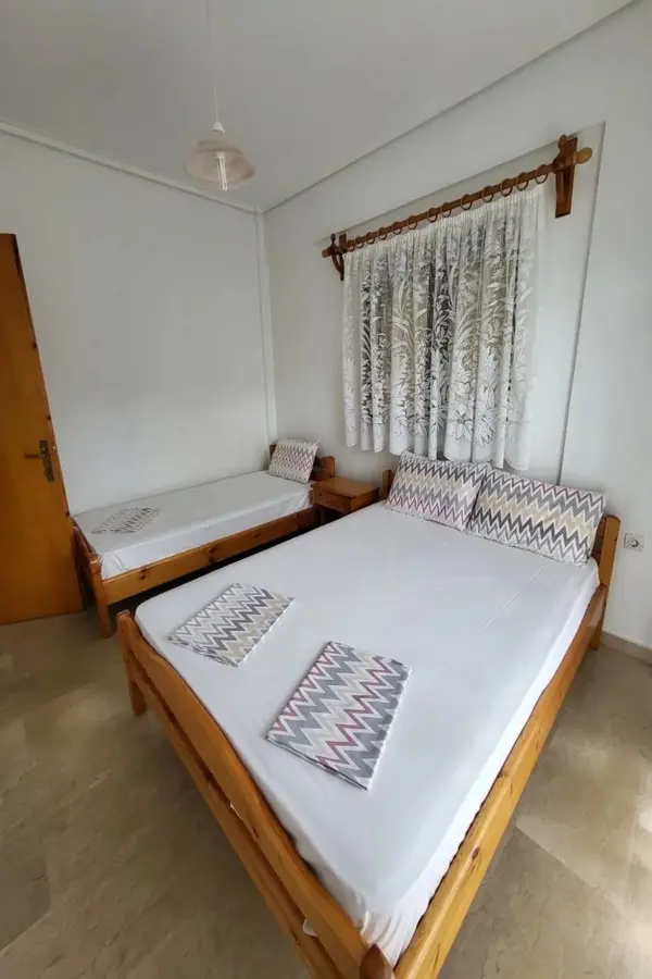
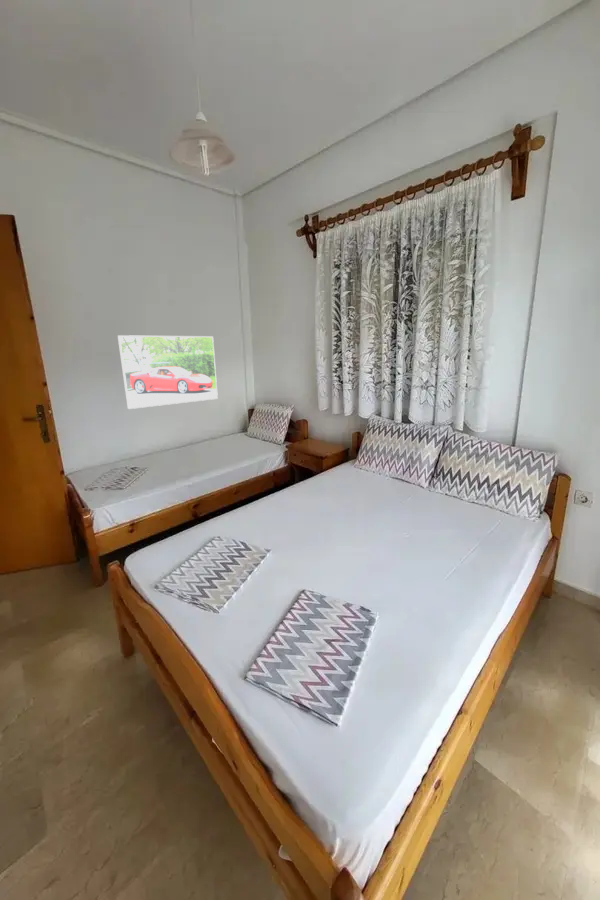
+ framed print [117,334,219,410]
